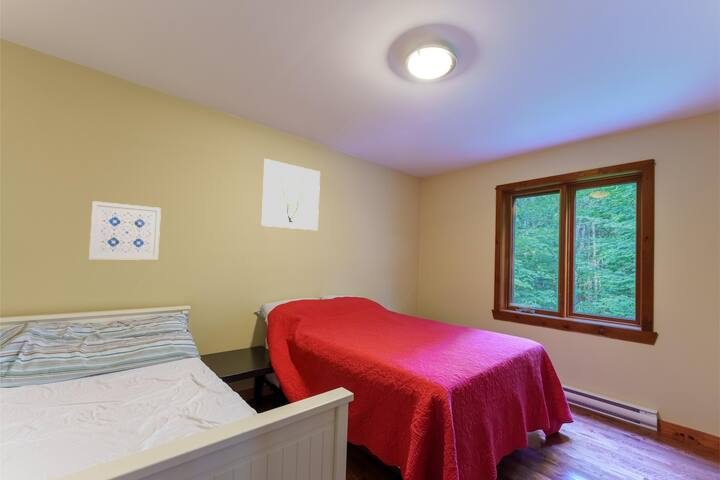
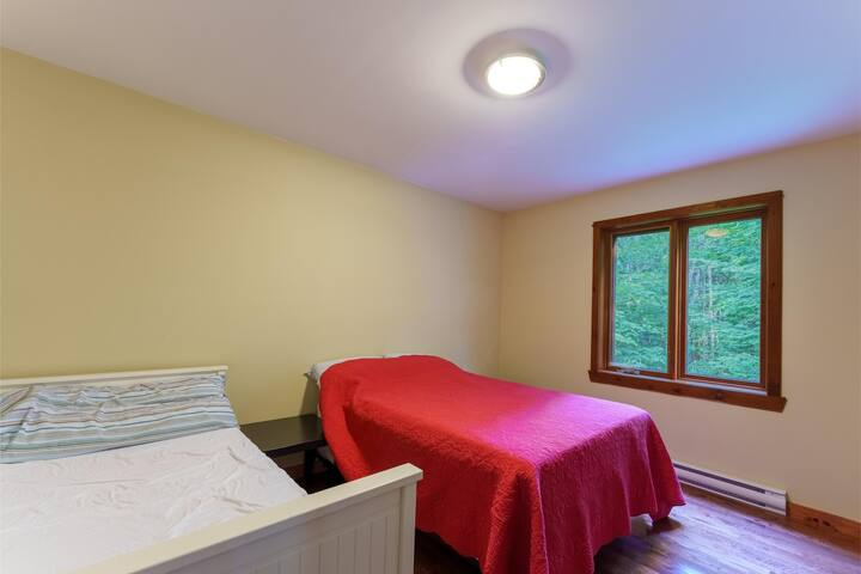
- wall art [260,158,321,231]
- wall art [88,200,162,261]
